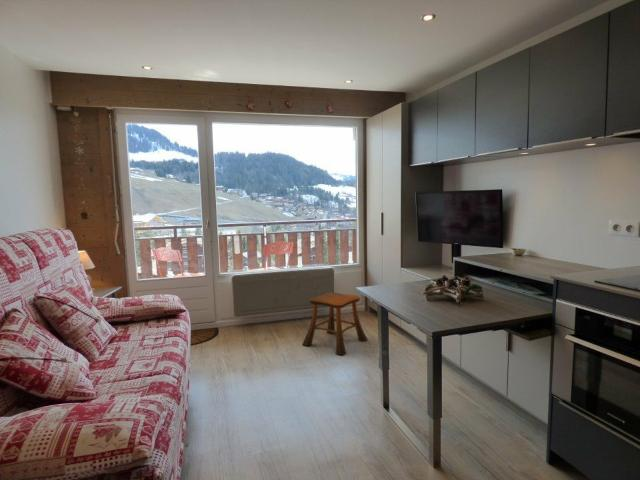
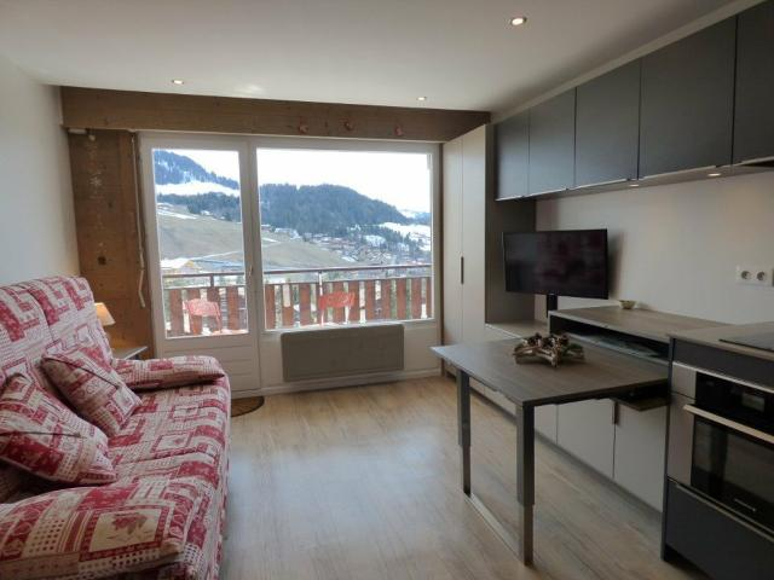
- stool [301,291,369,356]
